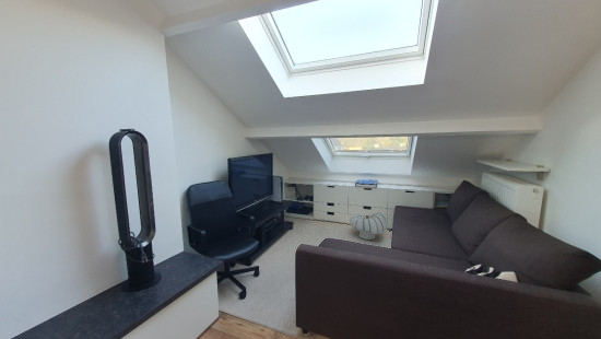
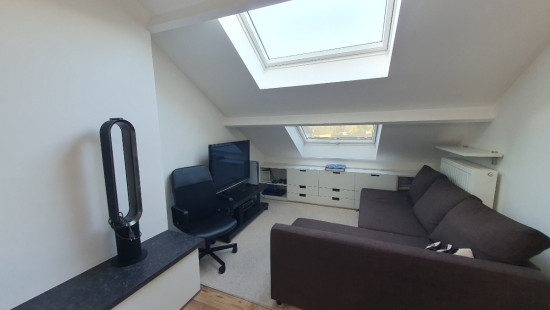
- ottoman [349,211,389,241]
